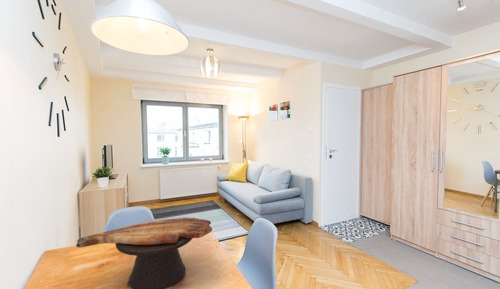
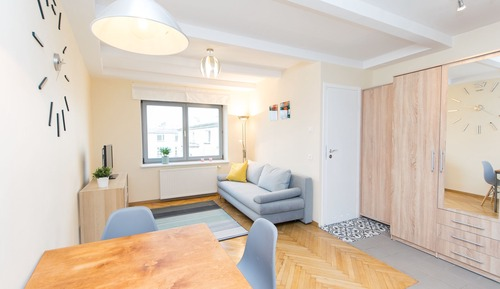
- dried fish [75,217,213,289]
